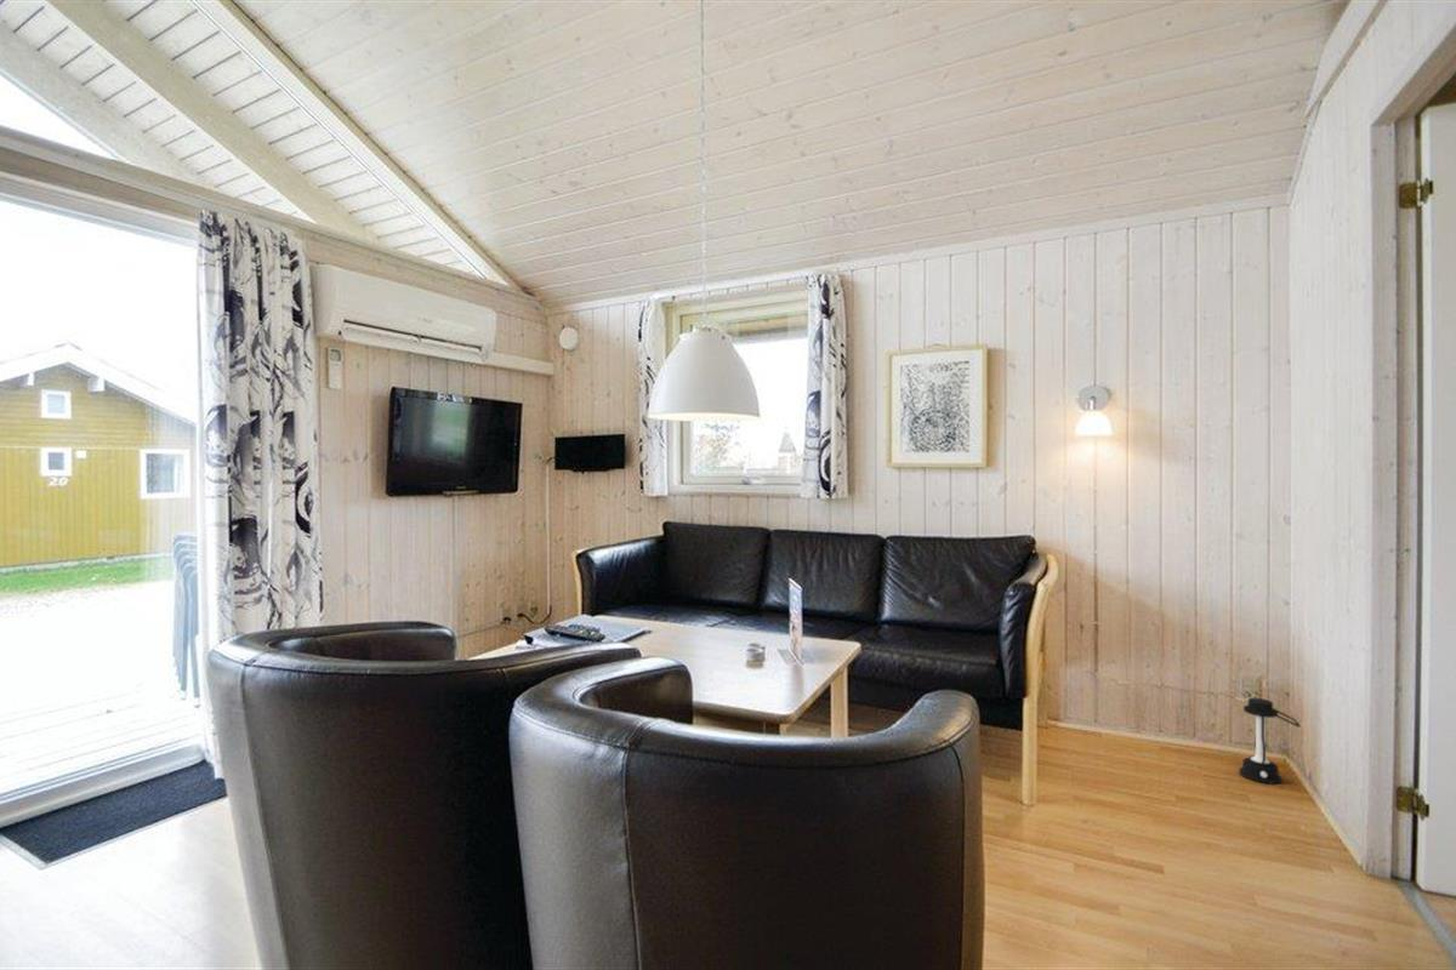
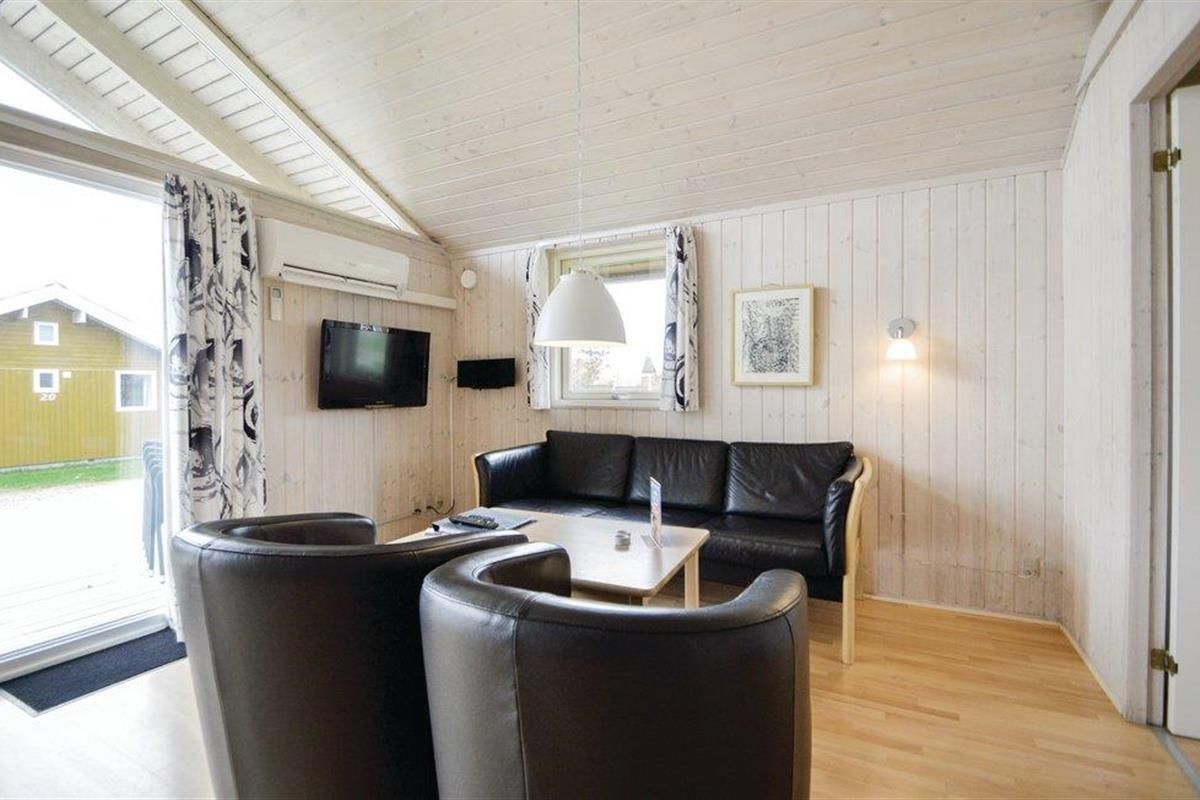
- lantern [1238,697,1302,786]
